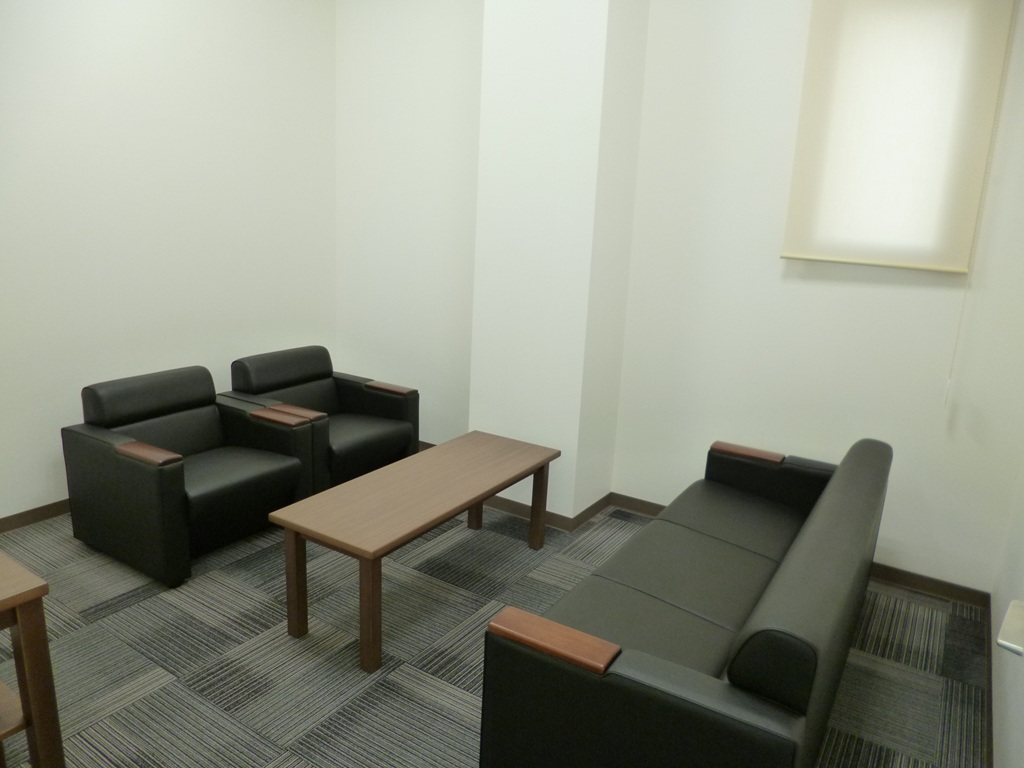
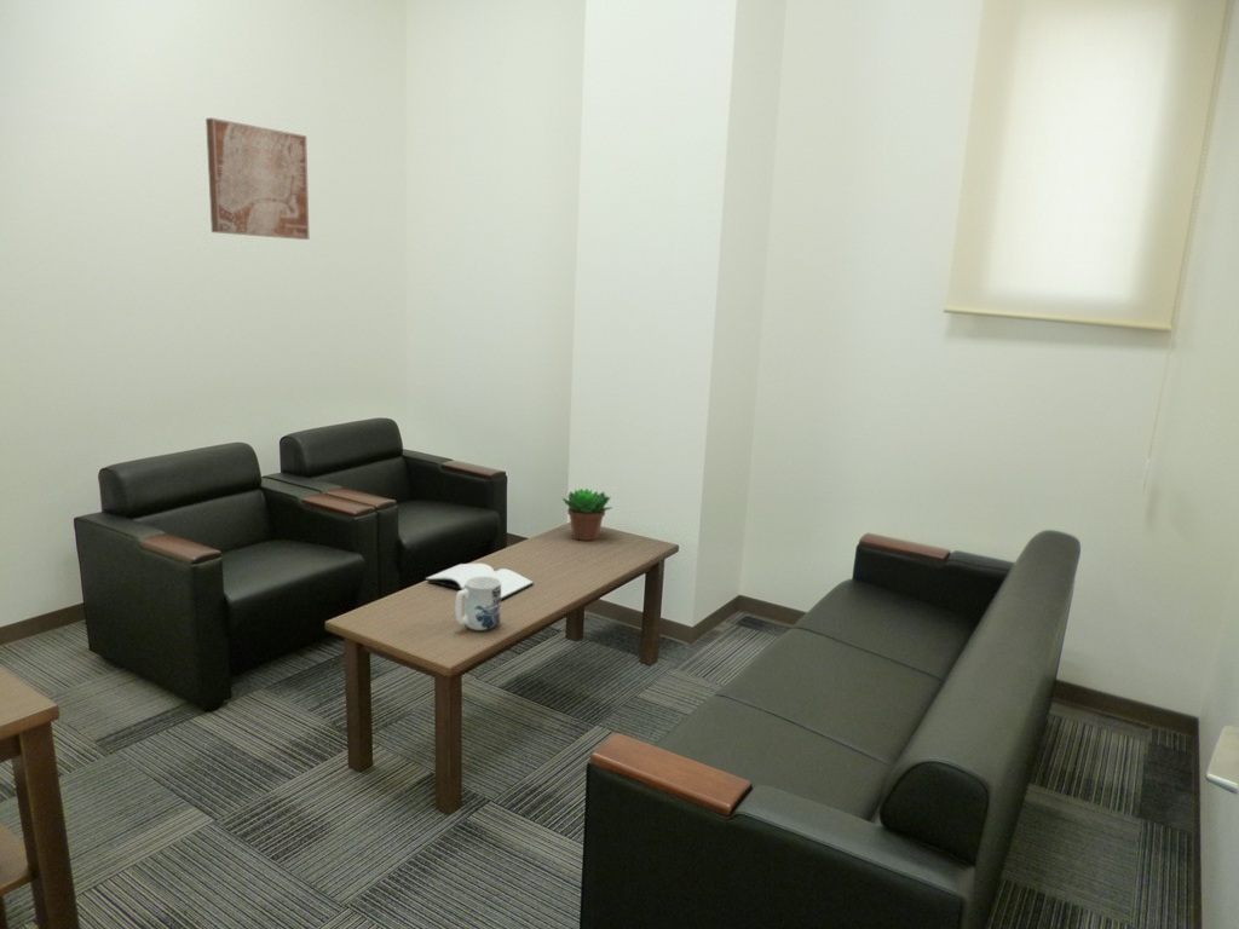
+ book [425,562,535,601]
+ succulent plant [561,487,615,542]
+ wall art [204,117,310,241]
+ mug [454,577,502,631]
